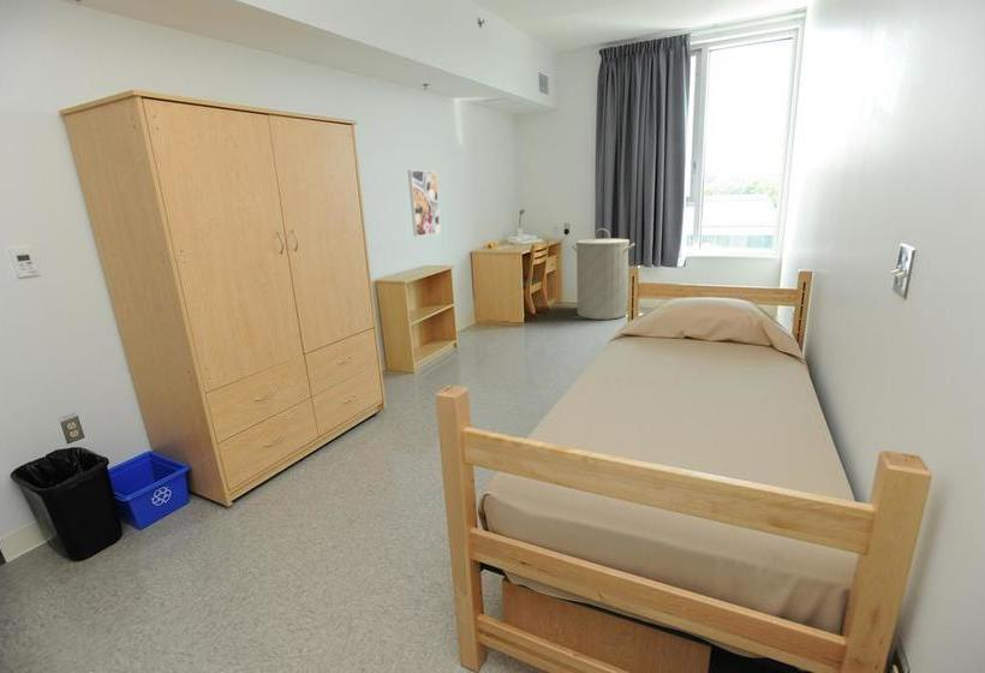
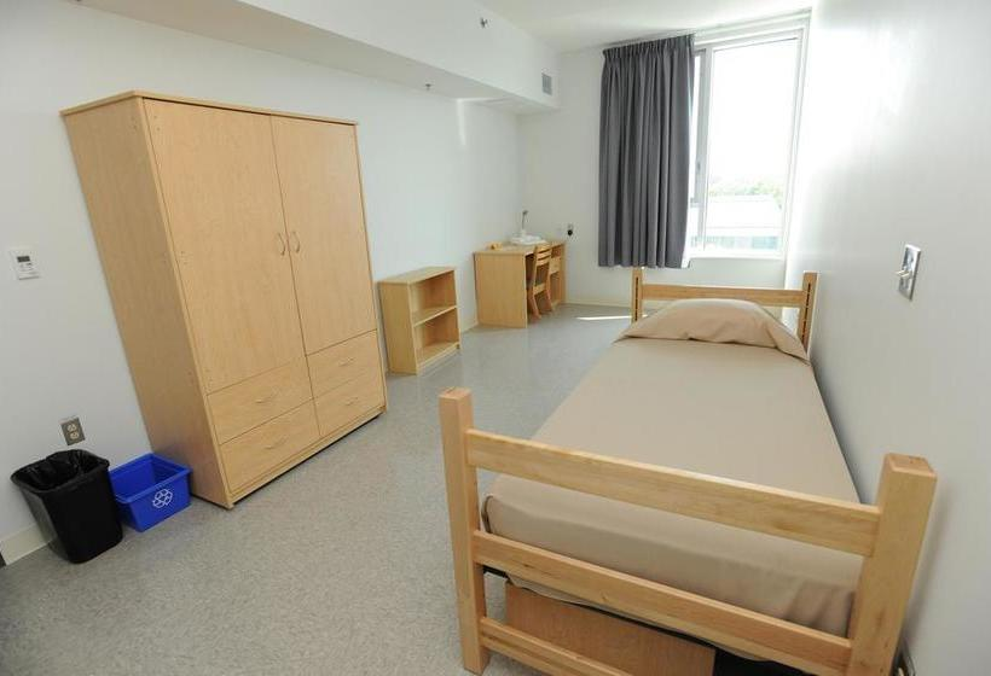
- laundry hamper [571,227,637,321]
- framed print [407,169,442,238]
